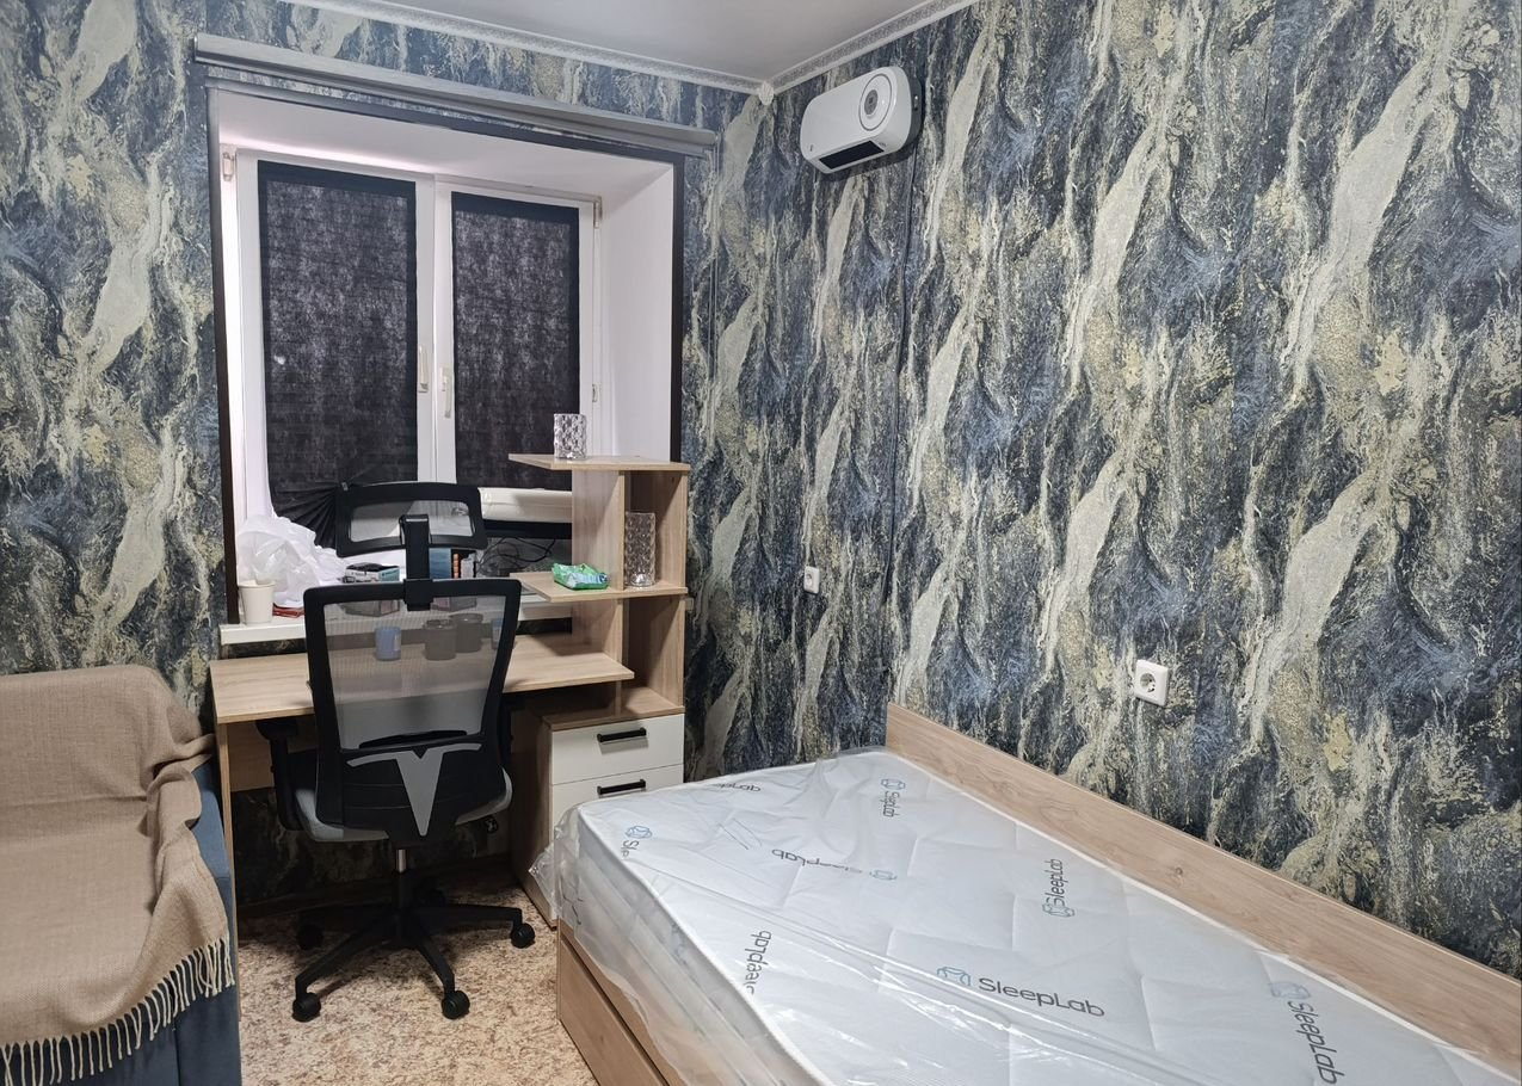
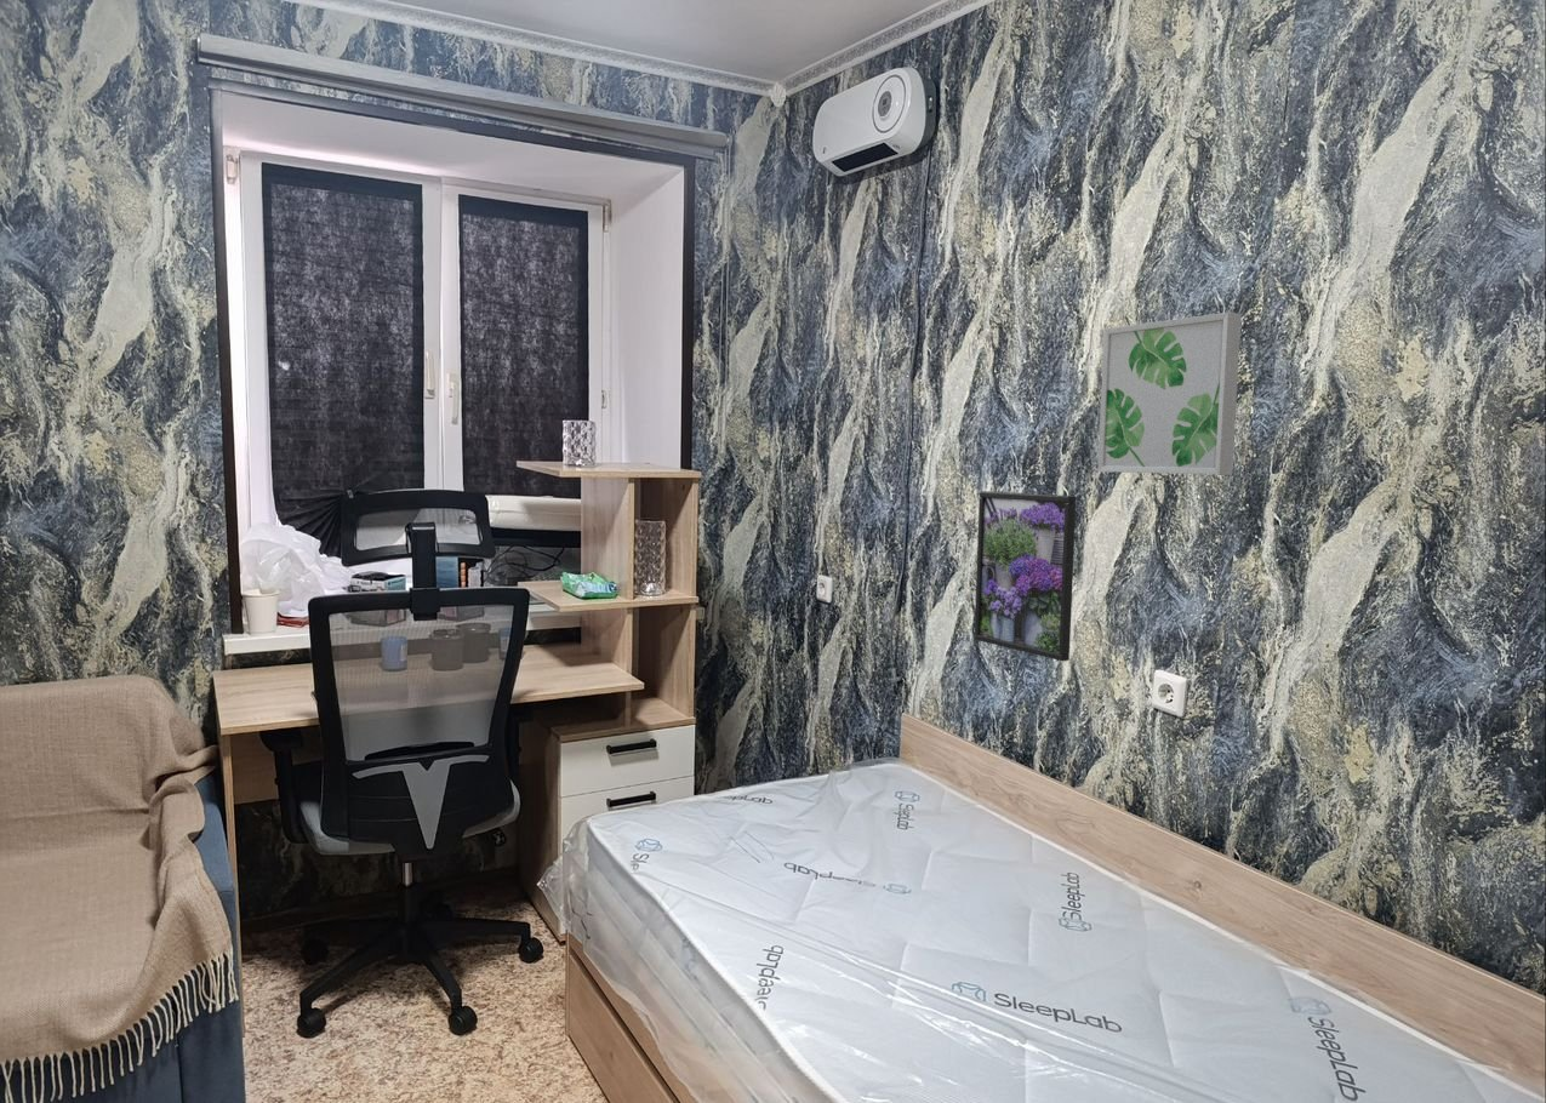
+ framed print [974,490,1078,662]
+ wall art [1096,312,1243,476]
